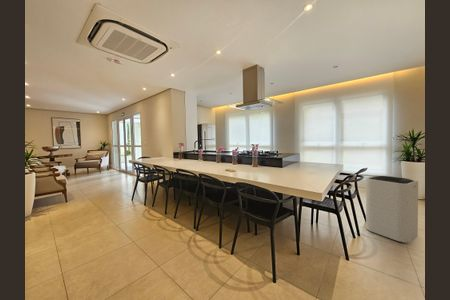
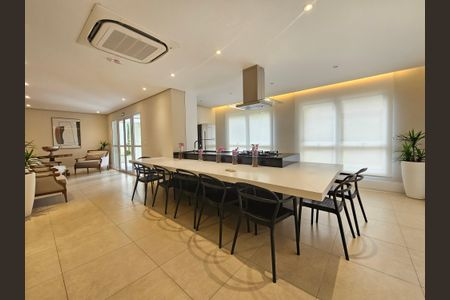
- trash can [365,175,419,244]
